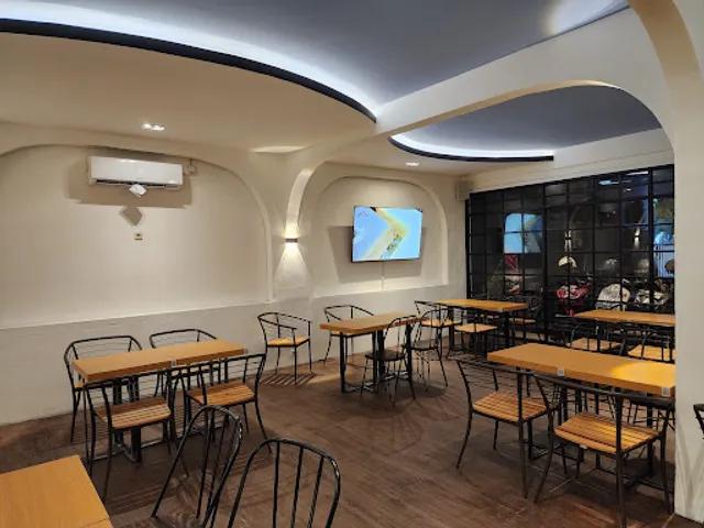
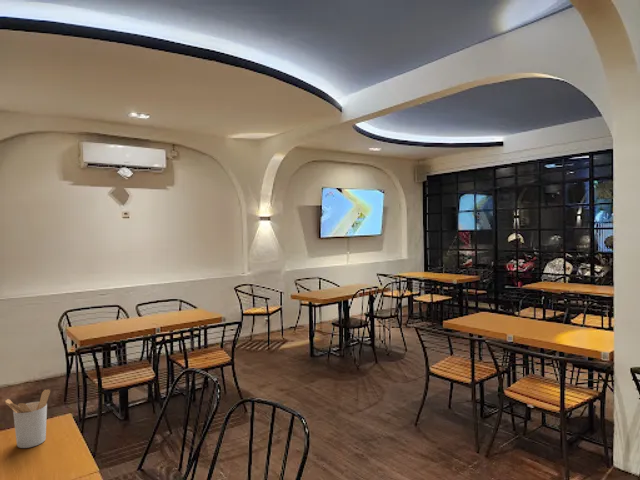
+ utensil holder [4,388,51,449]
